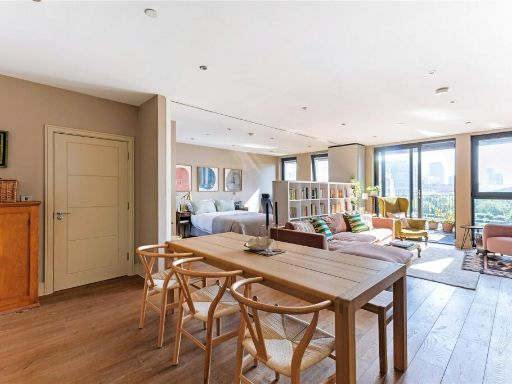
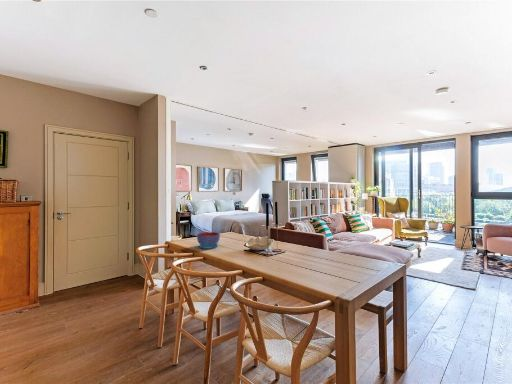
+ bowl [196,231,221,250]
